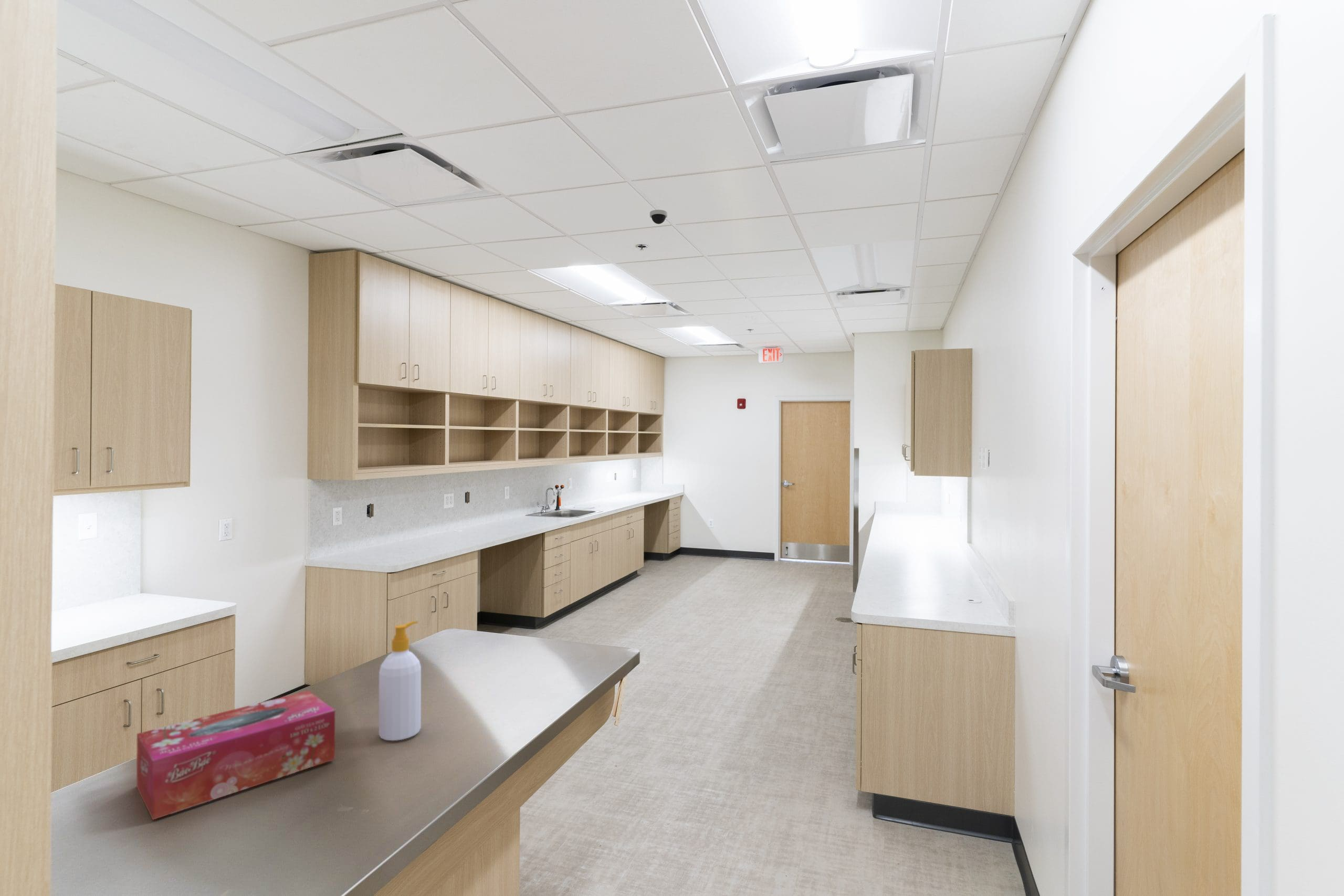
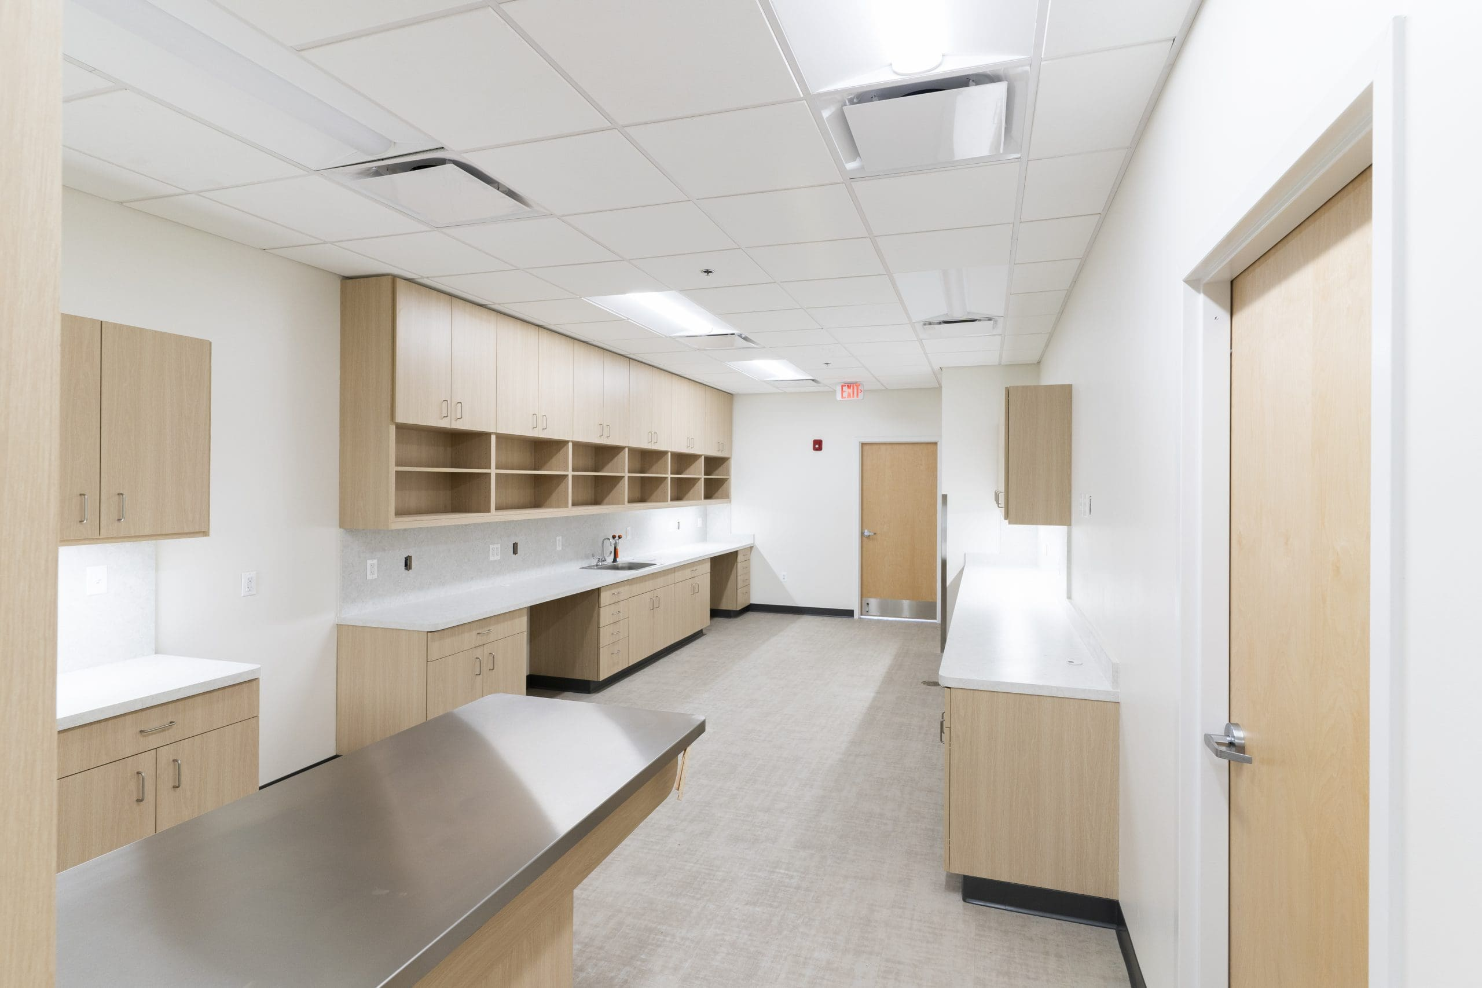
- tissue box [136,690,335,820]
- soap bottle [379,620,422,741]
- dome security camera [649,209,668,225]
